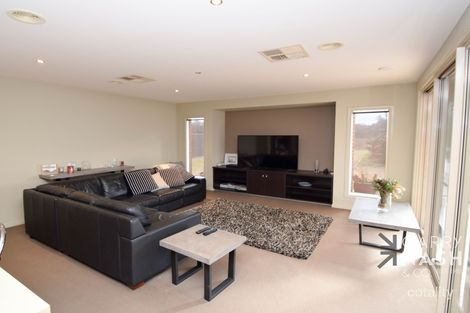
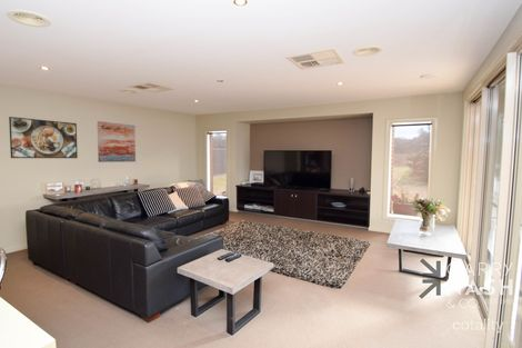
+ wall art [97,120,137,163]
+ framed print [8,116,79,159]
